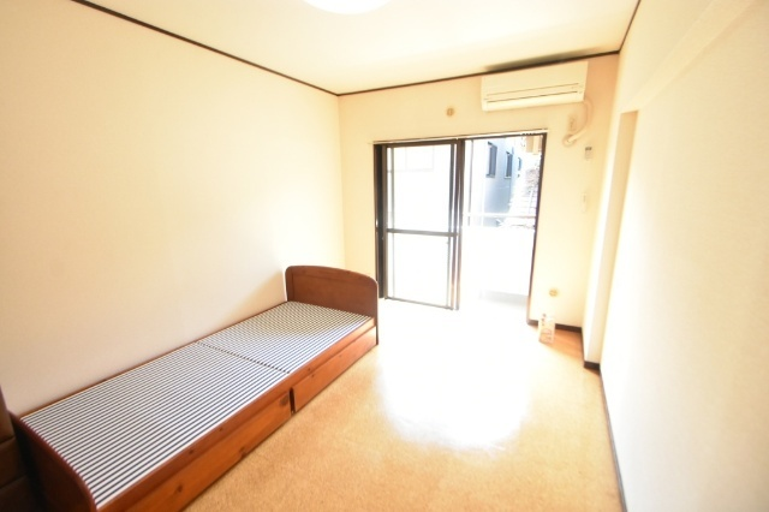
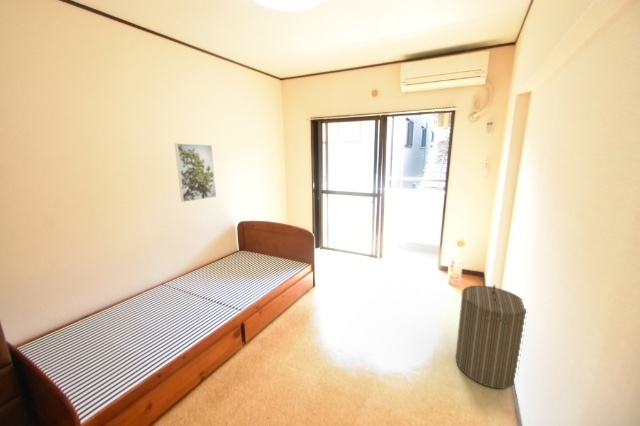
+ laundry hamper [455,284,527,390]
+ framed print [174,142,217,203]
